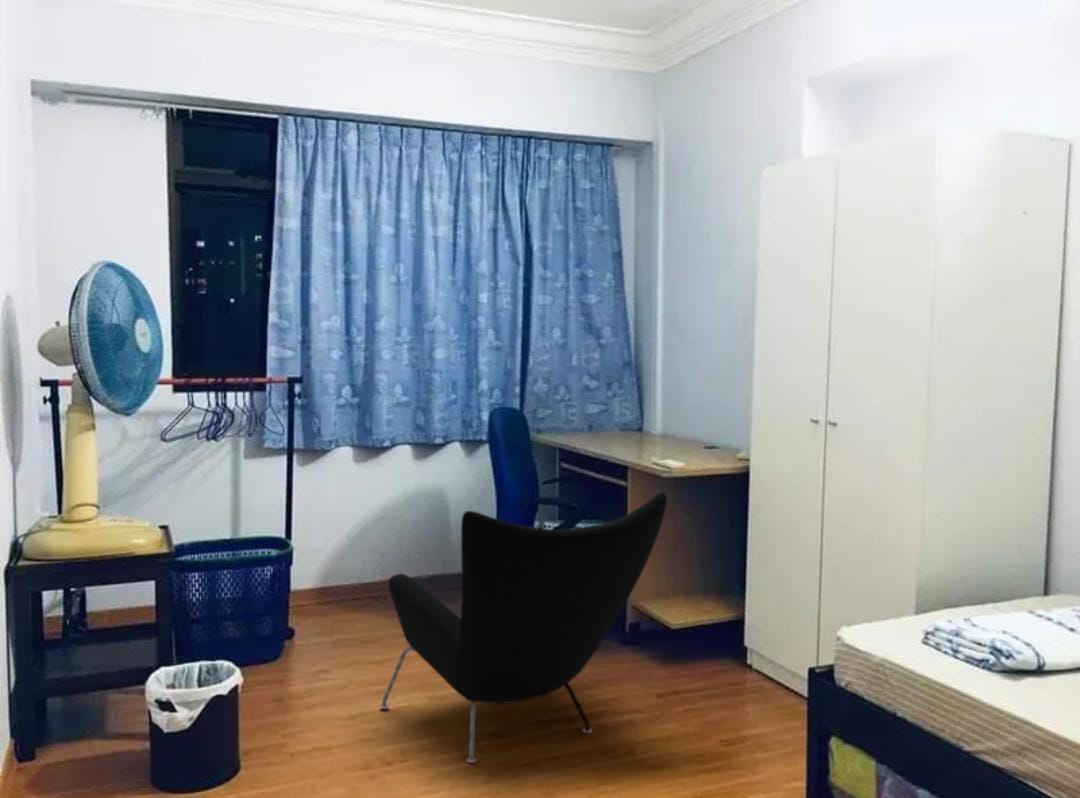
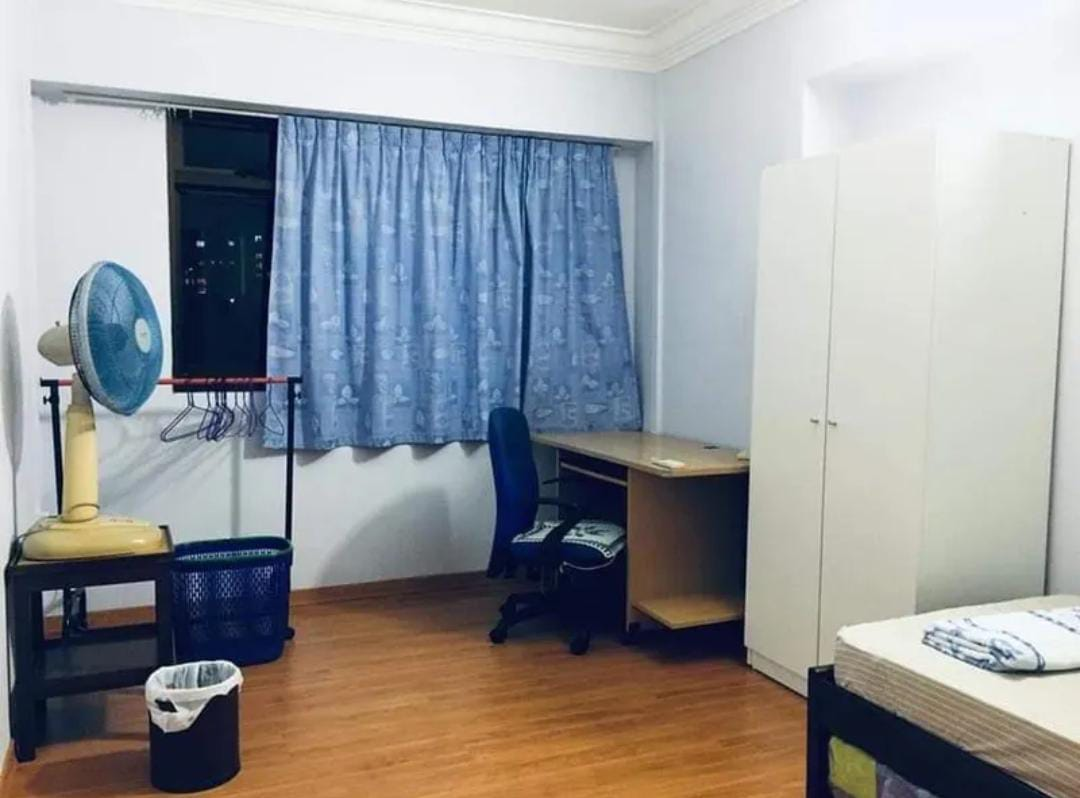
- armchair [379,491,668,764]
